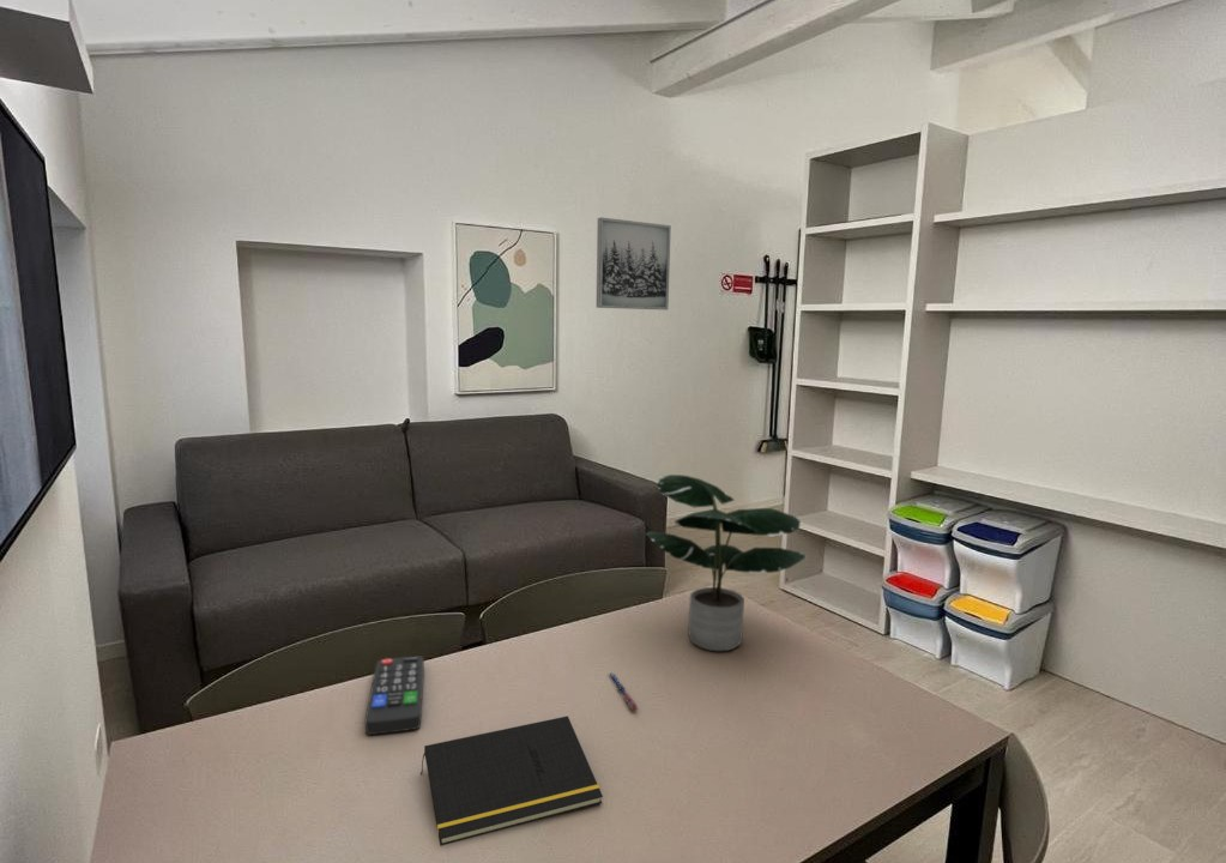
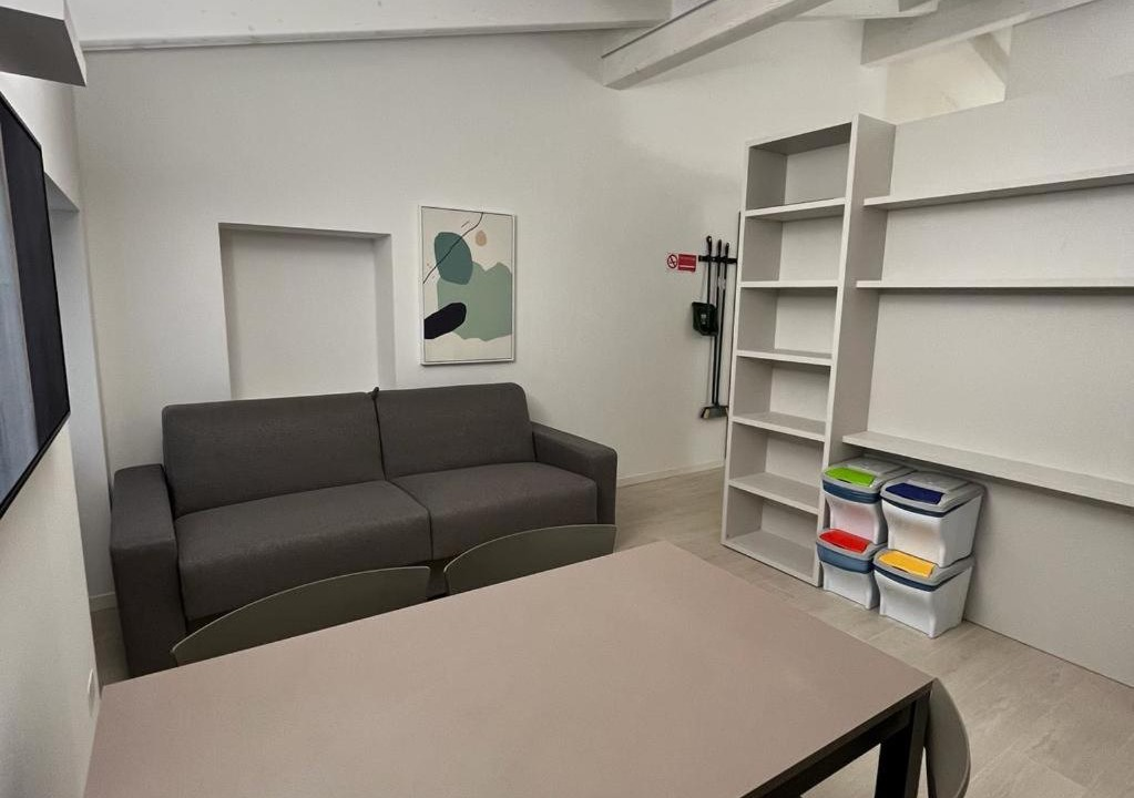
- wall art [596,217,672,310]
- pen [609,671,640,711]
- notepad [419,716,604,847]
- potted plant [645,473,807,652]
- remote control [364,656,425,736]
